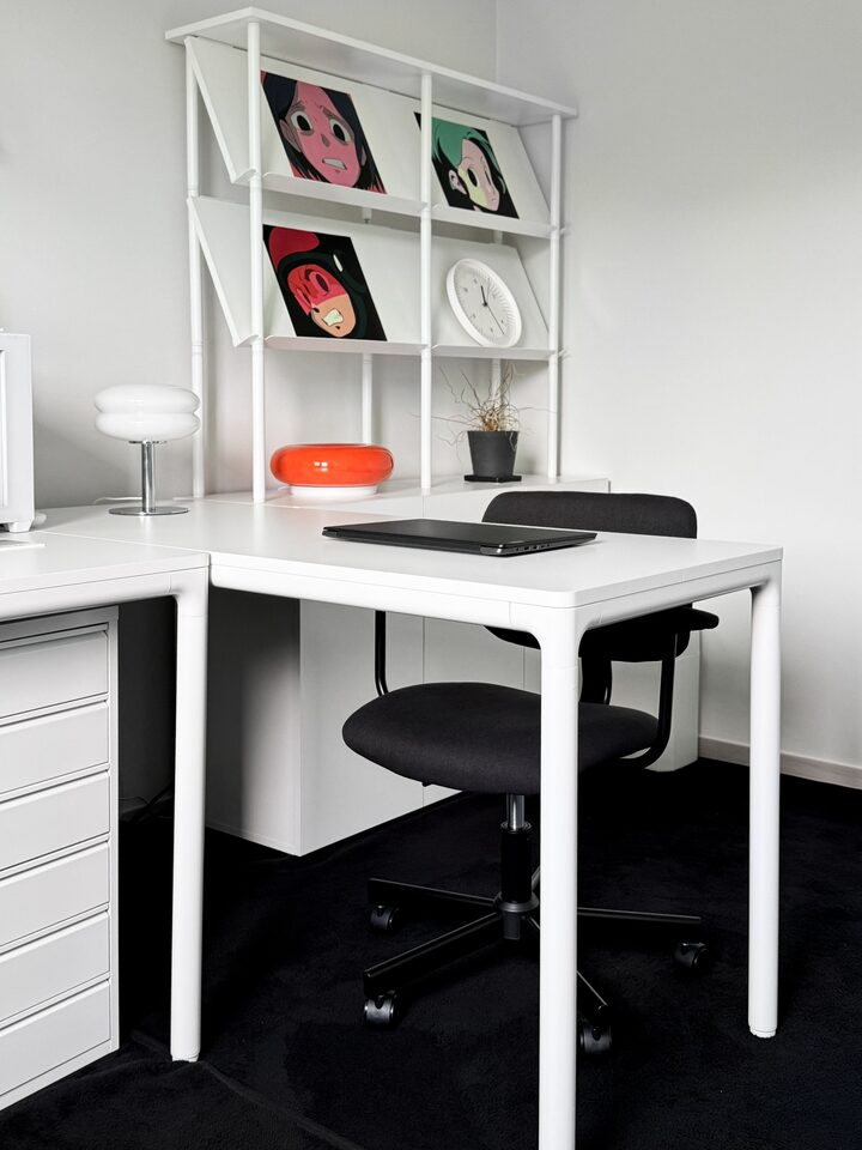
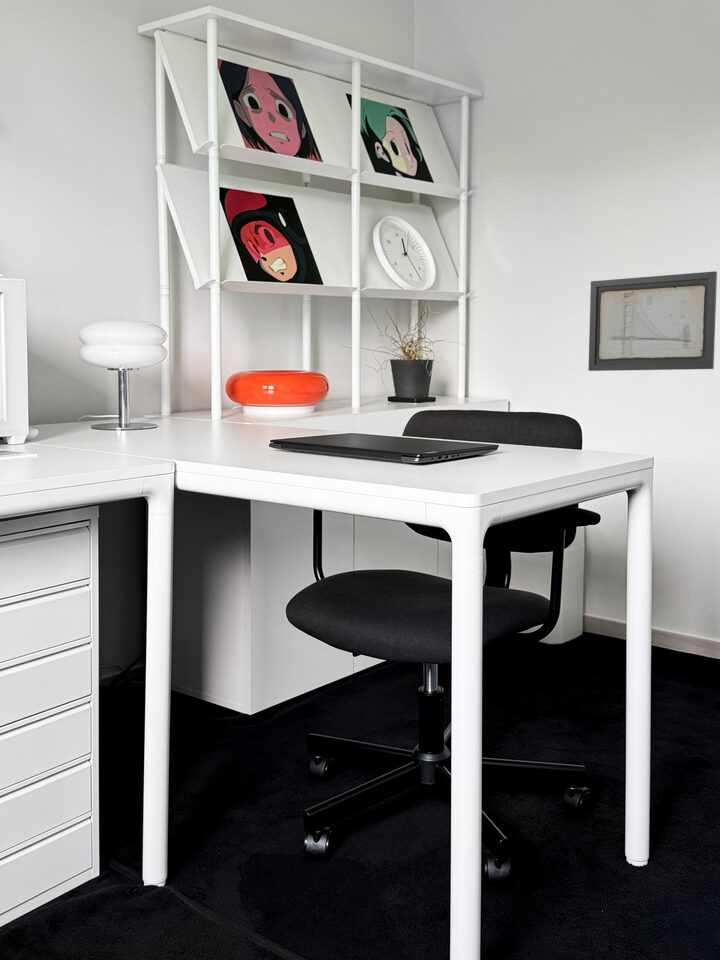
+ wall art [587,270,718,372]
